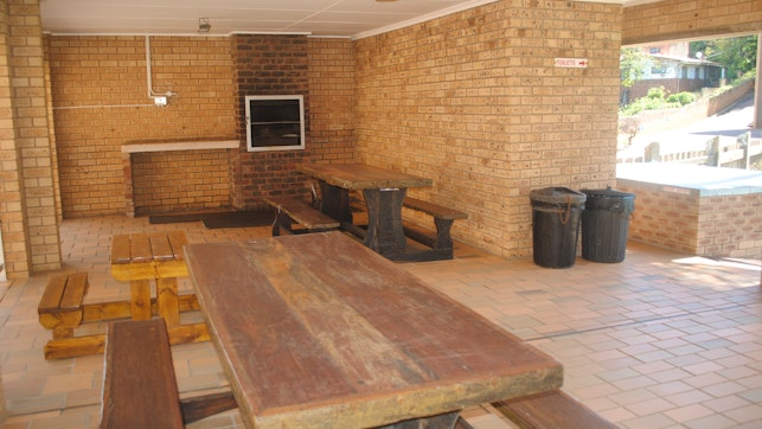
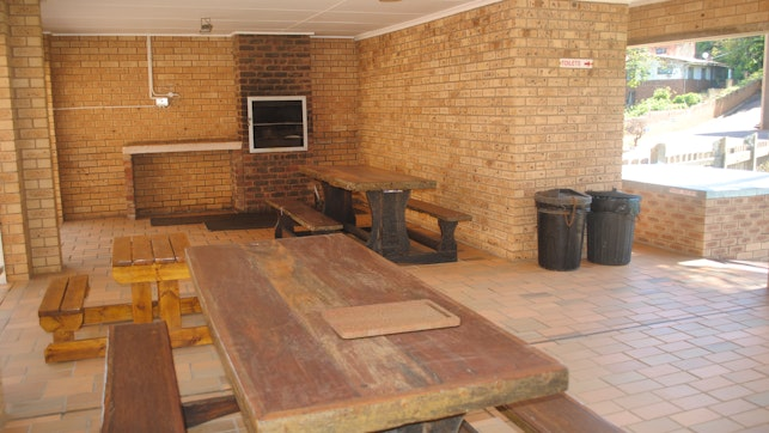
+ cutting board [321,298,462,340]
